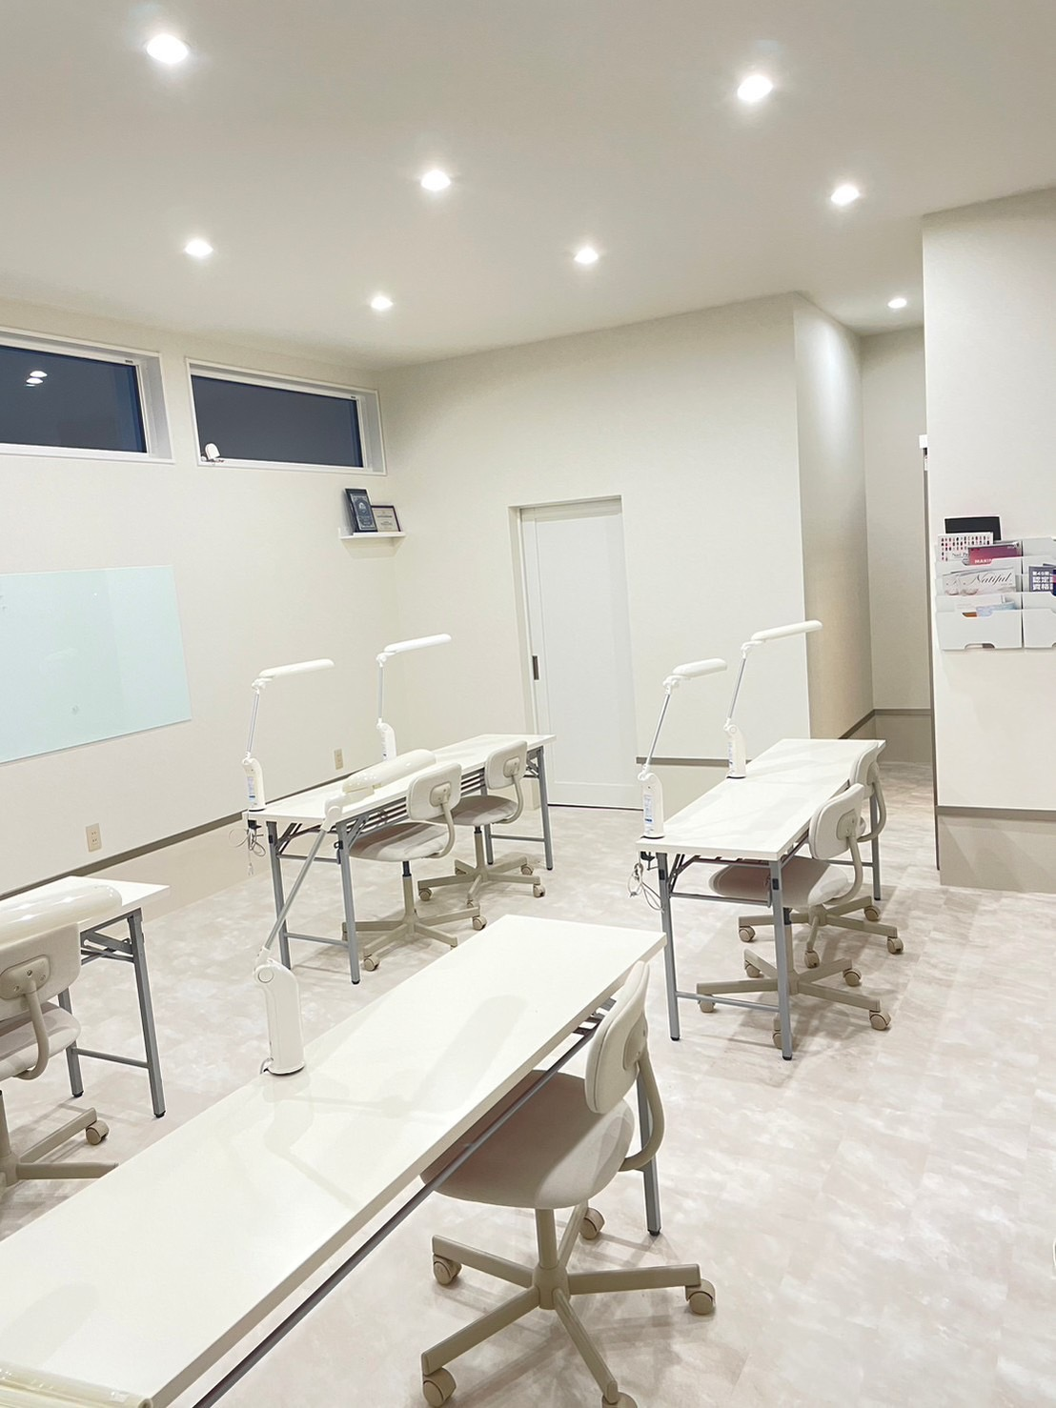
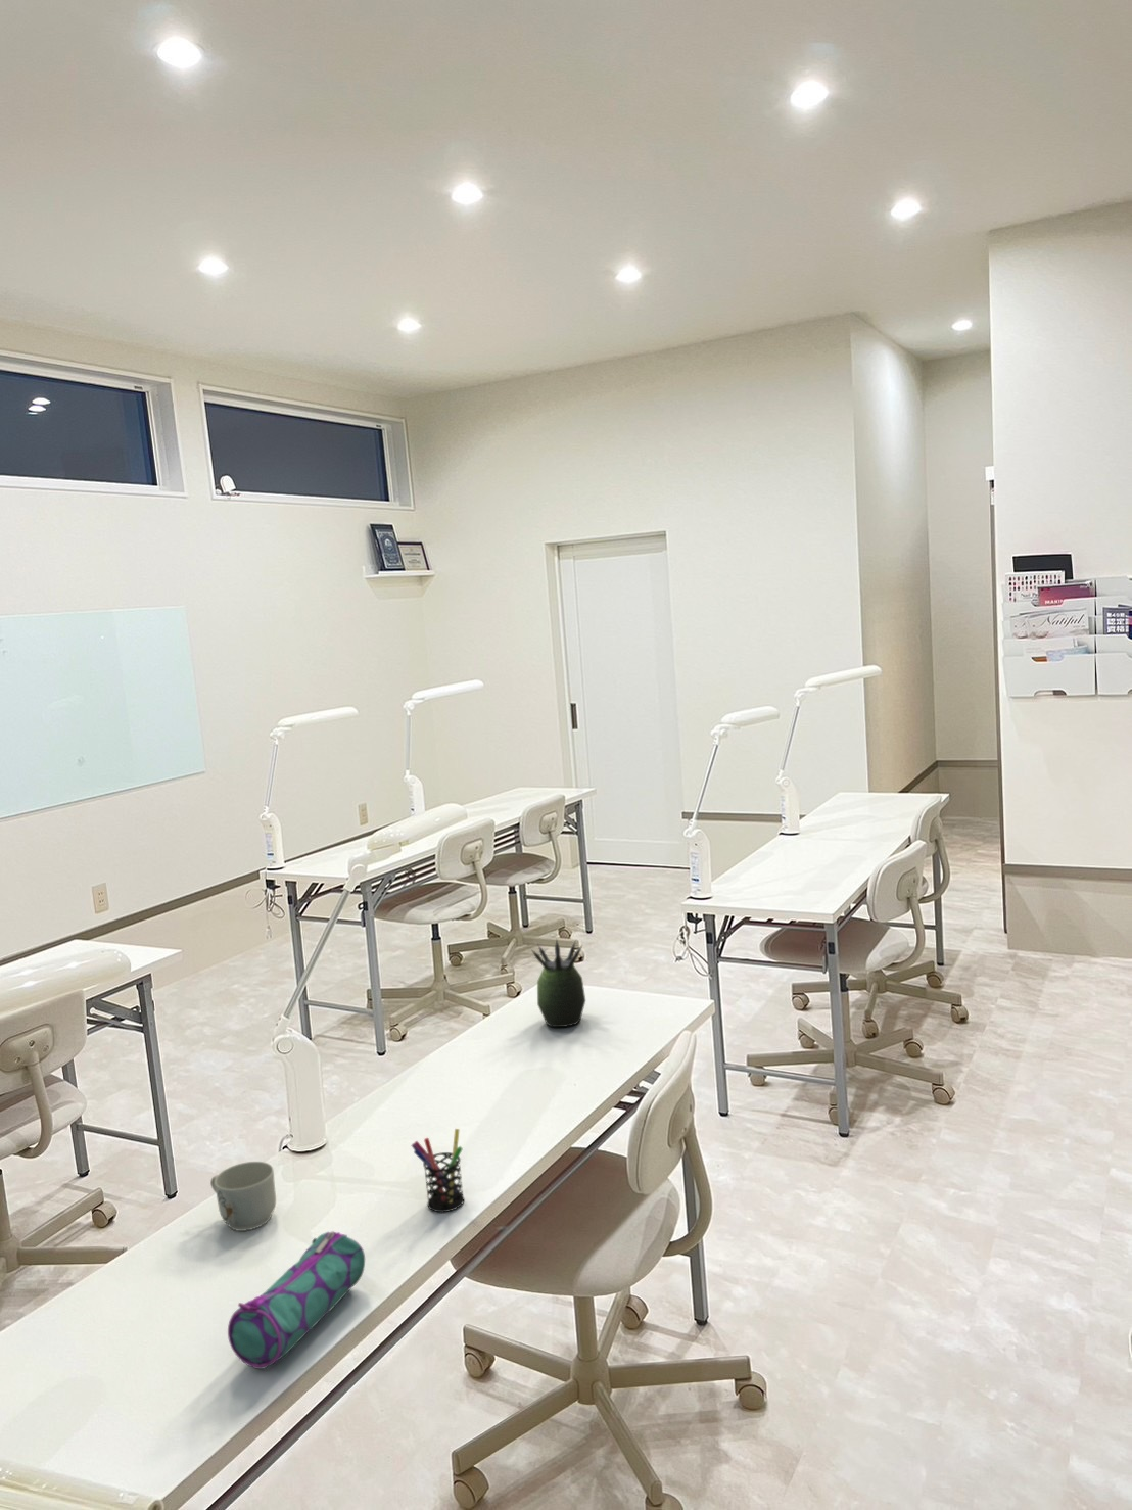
+ succulent plant [529,938,586,1027]
+ pencil case [227,1231,366,1370]
+ pen holder [410,1128,465,1213]
+ mug [209,1160,277,1232]
